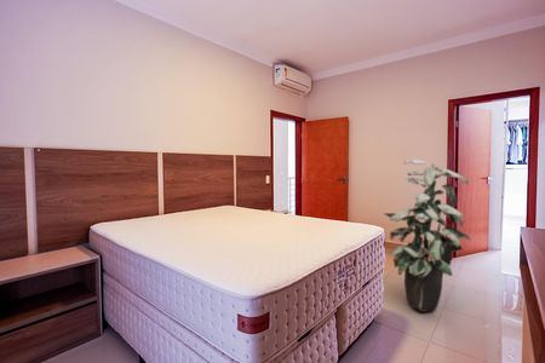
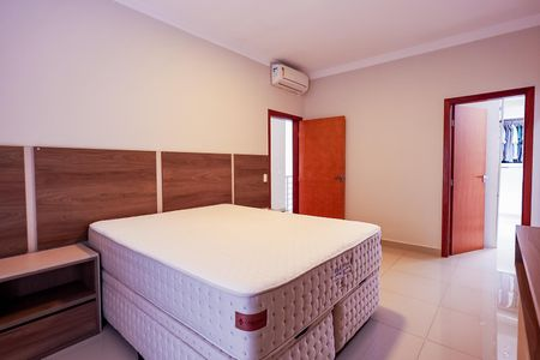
- indoor plant [383,159,471,313]
